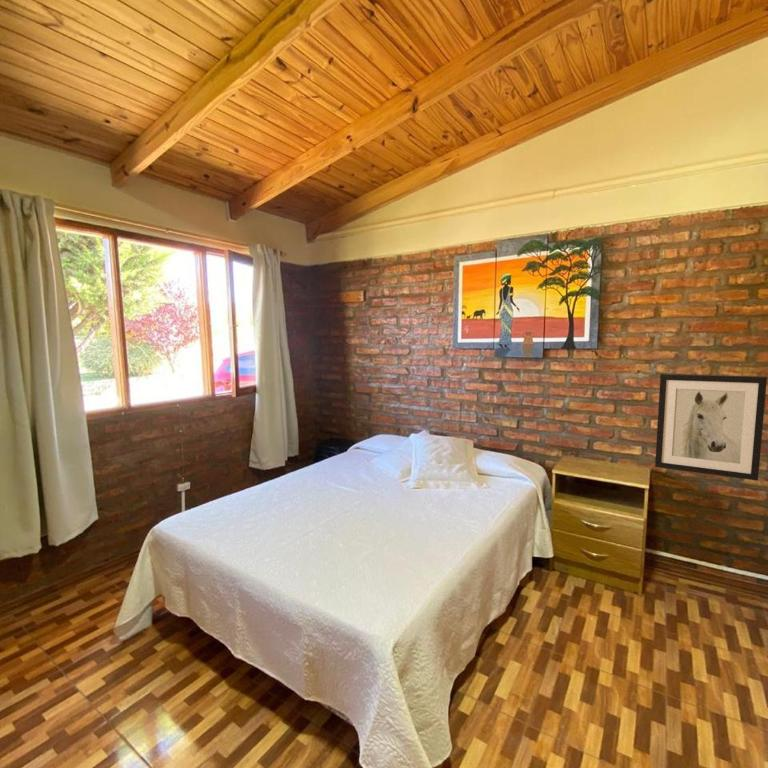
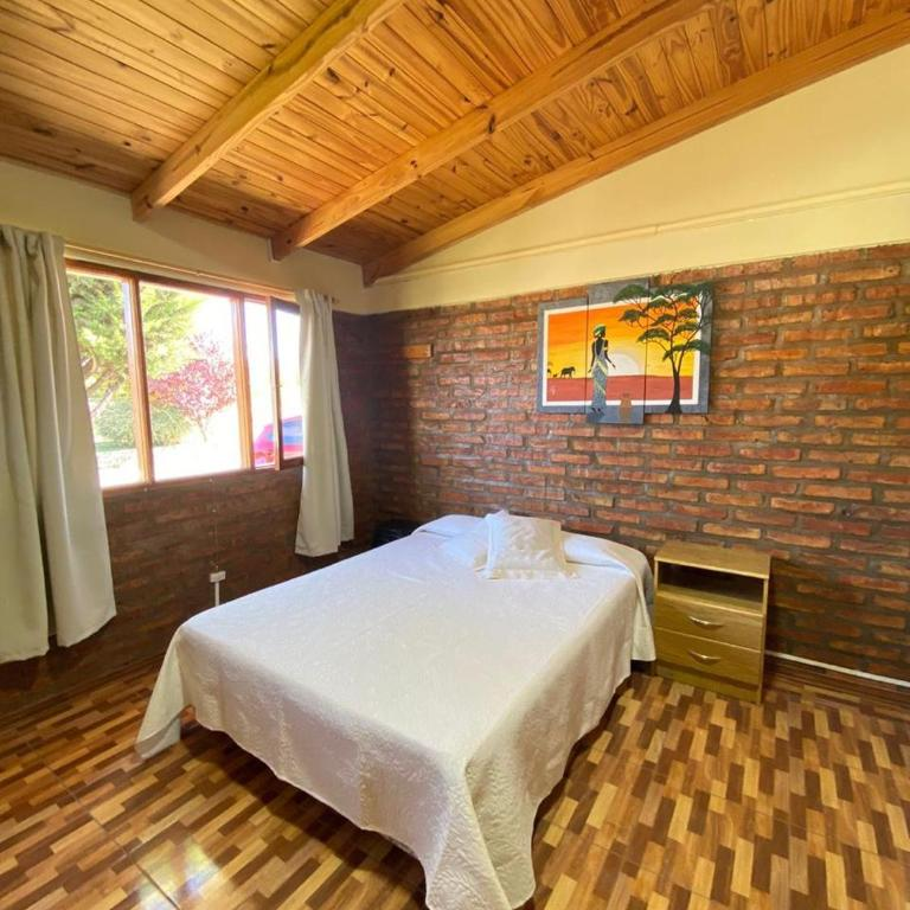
- wall art [654,373,768,482]
